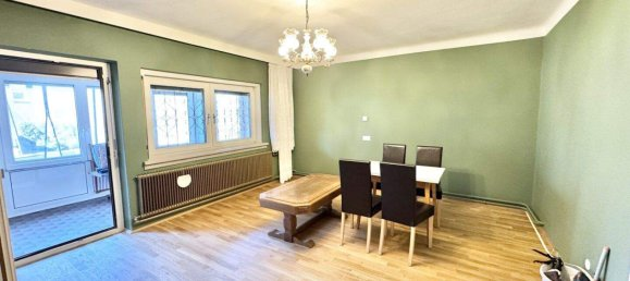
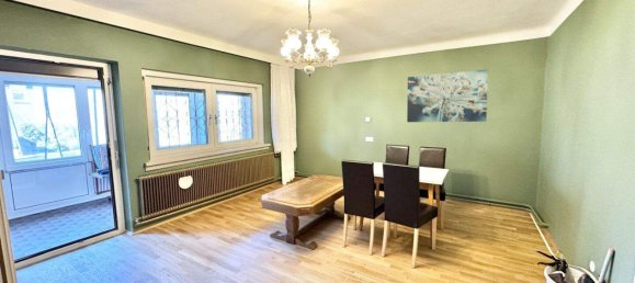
+ wall art [406,68,489,123]
